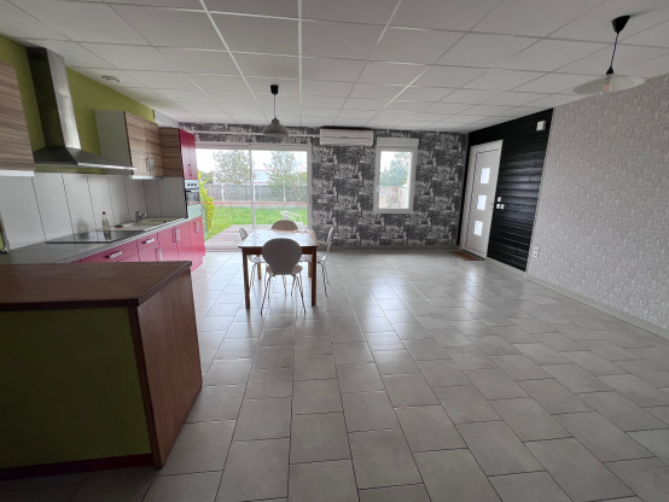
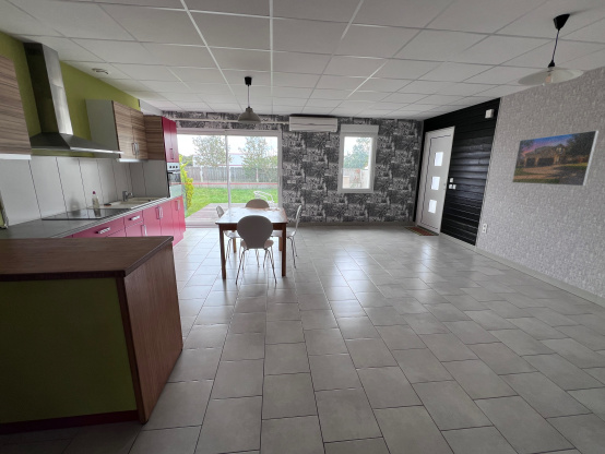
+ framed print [511,129,601,187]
